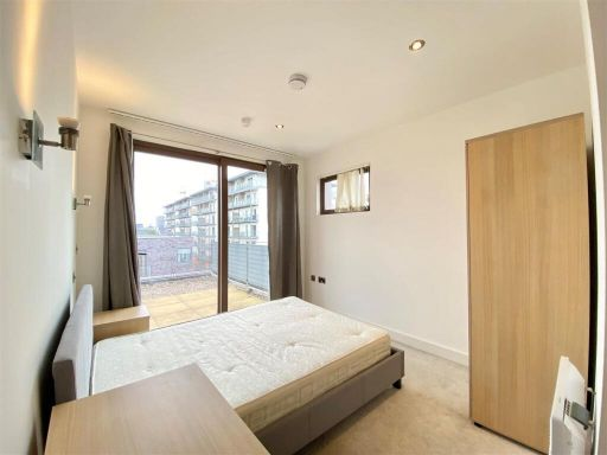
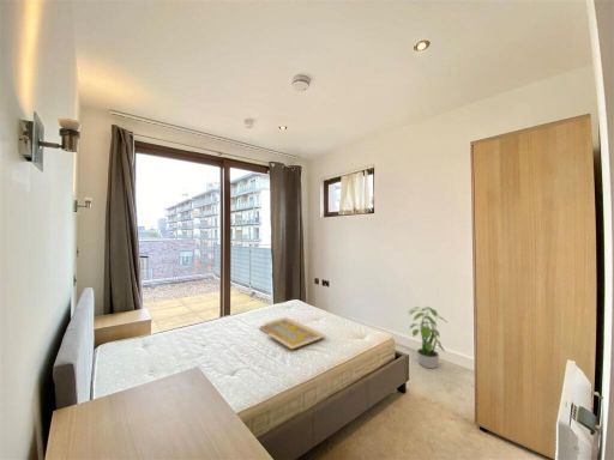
+ serving tray [259,316,327,350]
+ potted plant [407,305,446,370]
